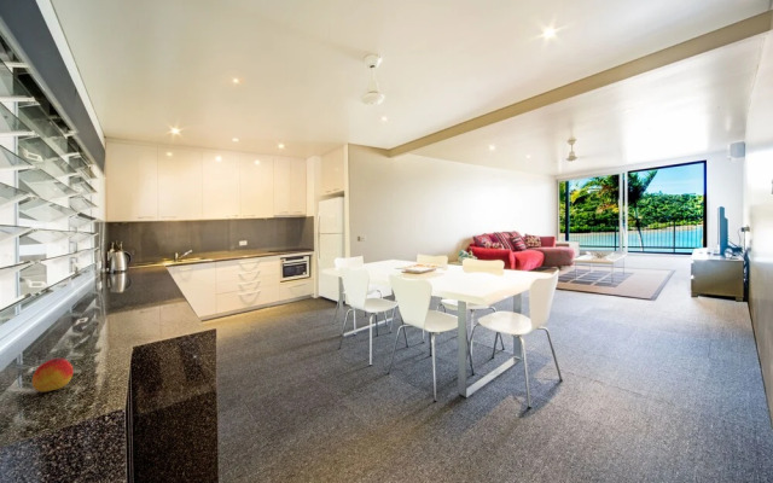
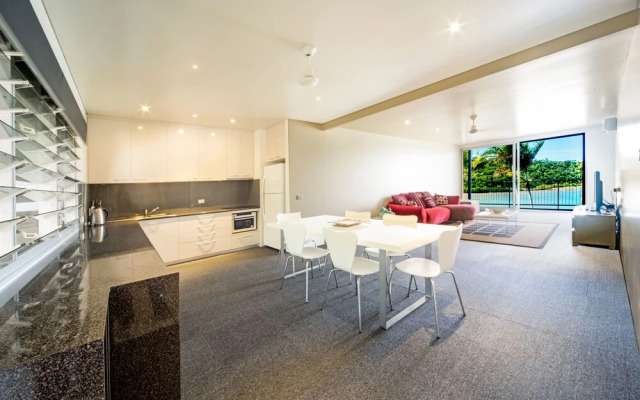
- peach [31,357,75,394]
